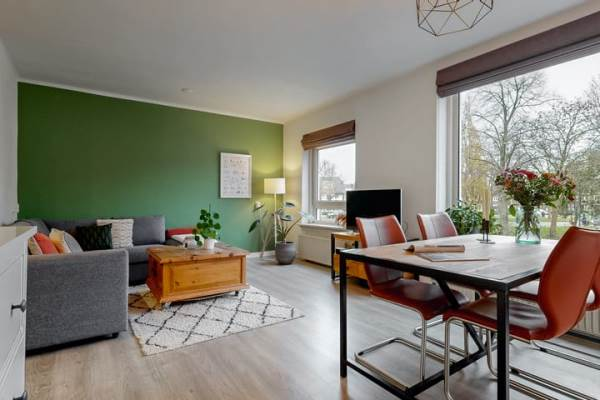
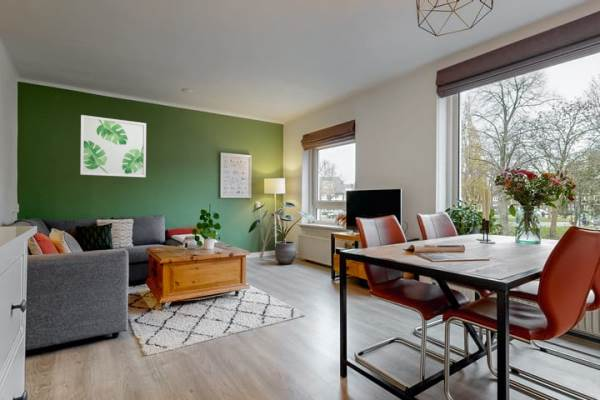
+ wall art [80,114,147,178]
